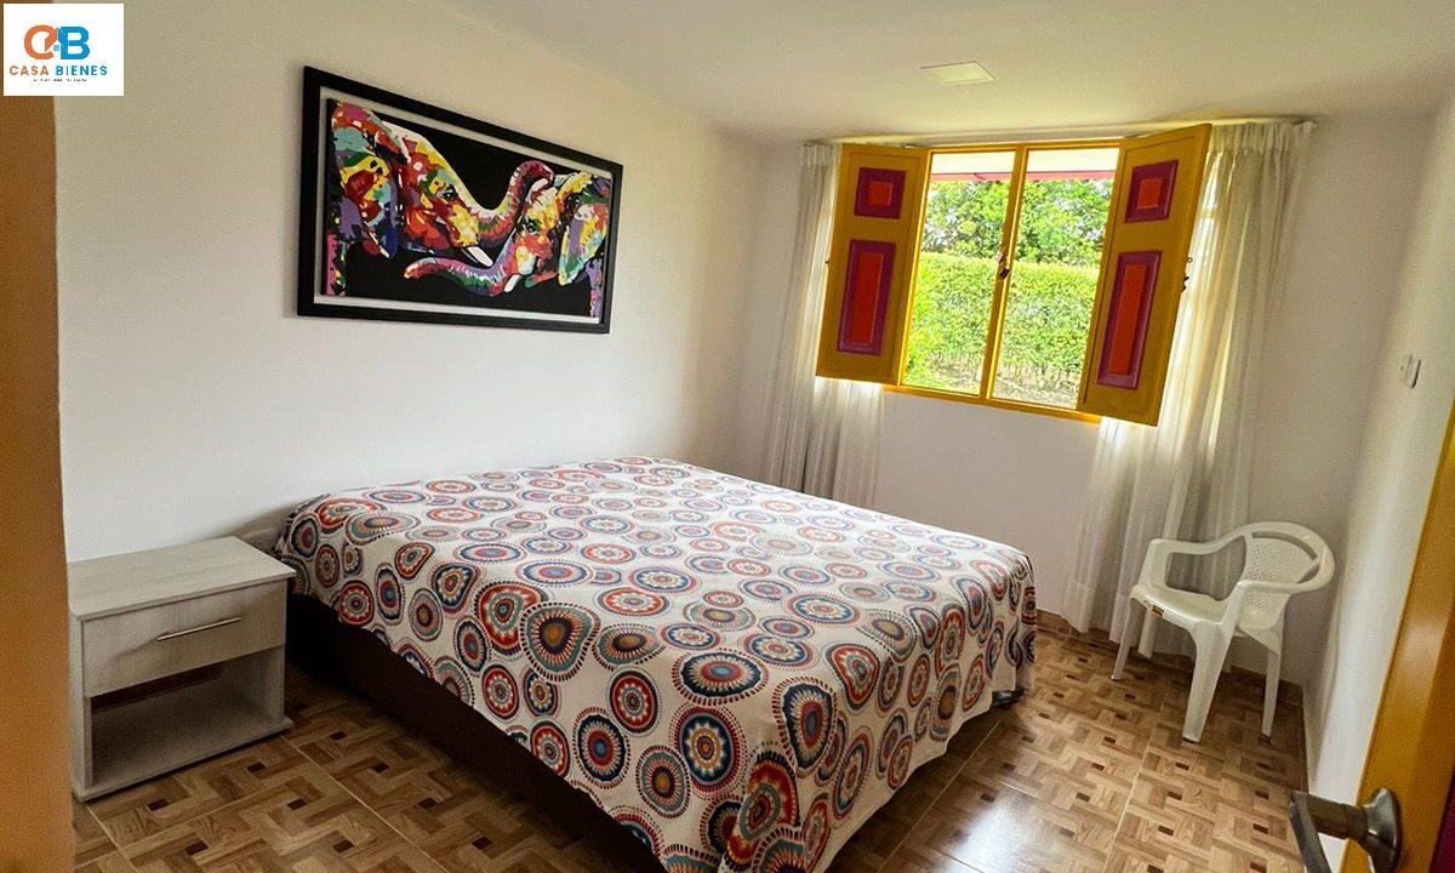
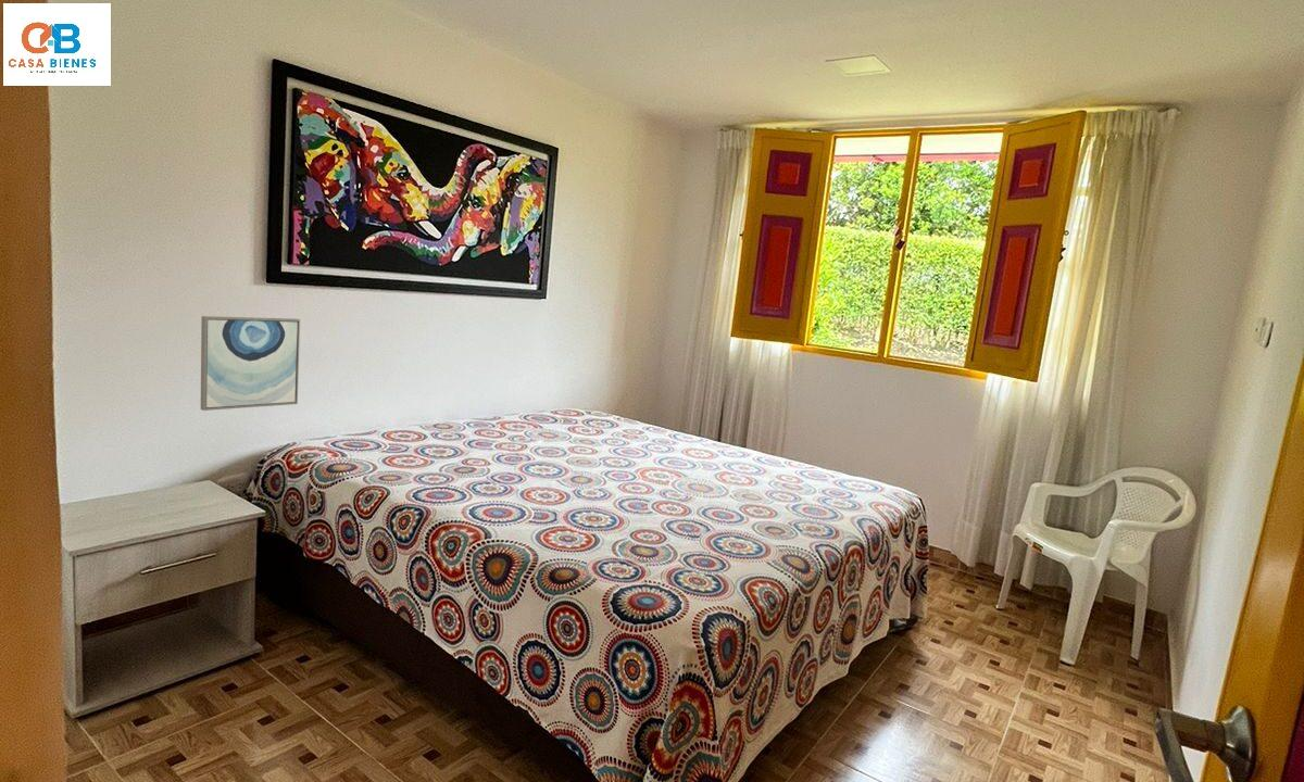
+ wall art [200,315,301,412]
